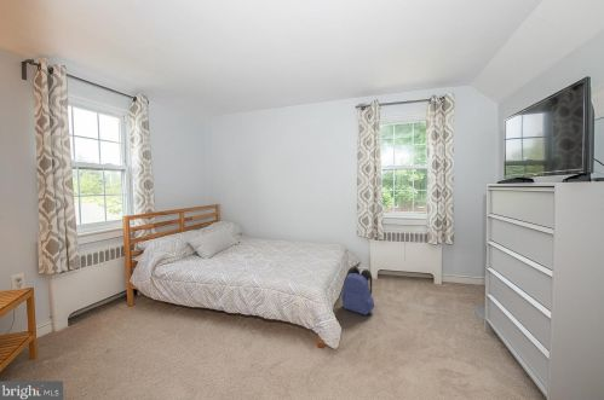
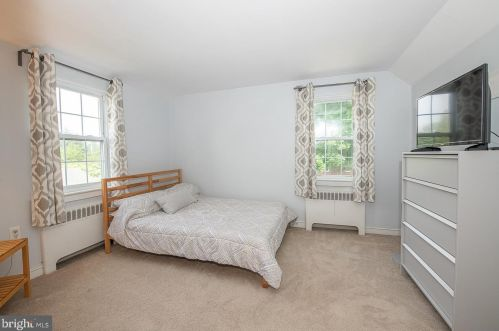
- backpack [340,266,375,317]
